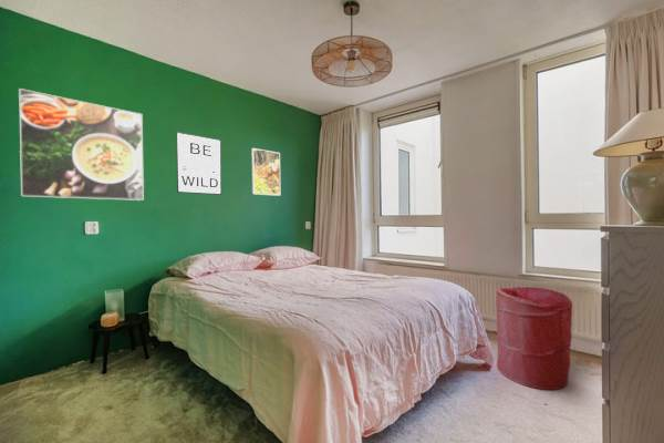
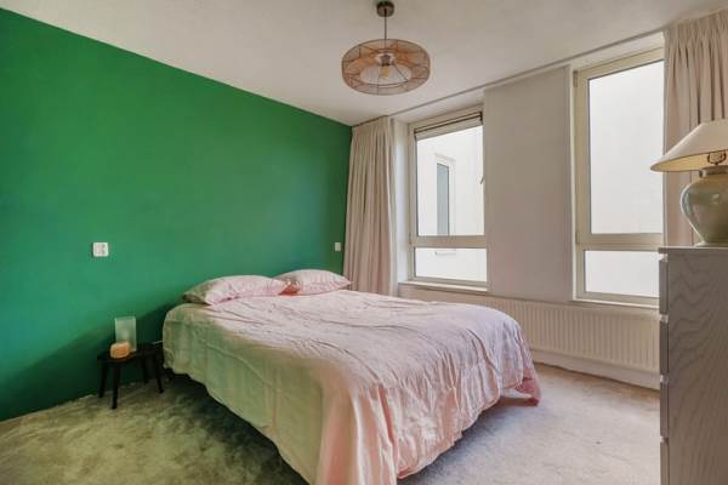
- wall art [175,131,222,196]
- laundry hamper [495,286,573,391]
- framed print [18,87,145,202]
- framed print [250,147,282,197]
